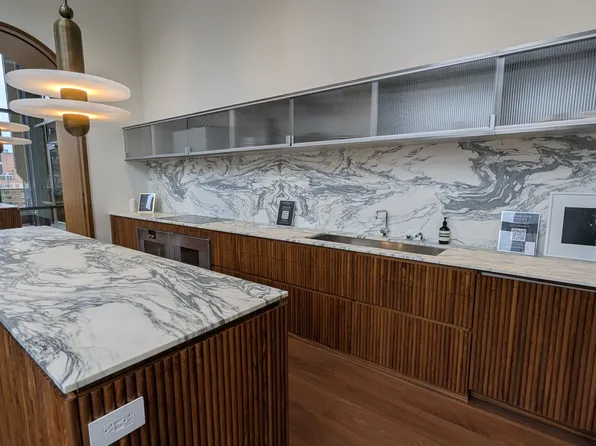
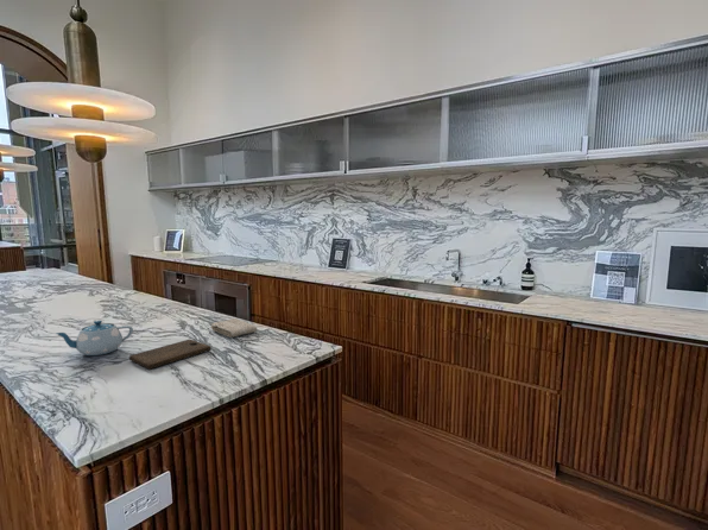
+ chinaware [55,320,134,357]
+ washcloth [209,317,259,339]
+ cutting board [128,339,211,371]
